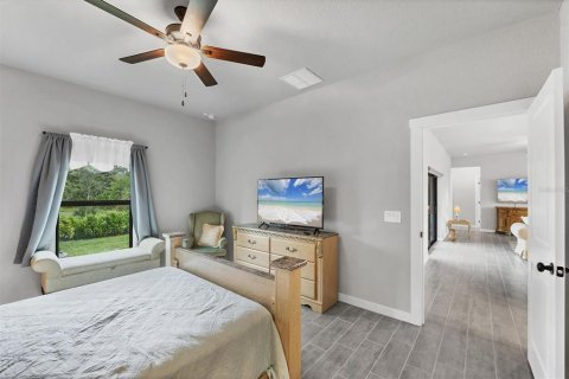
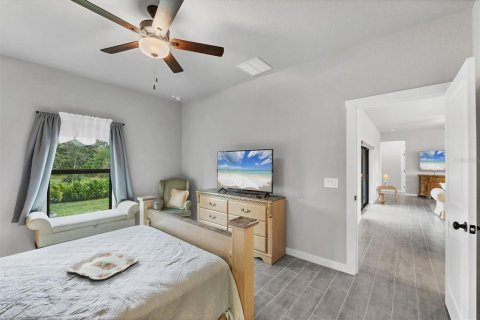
+ serving tray [66,250,139,280]
